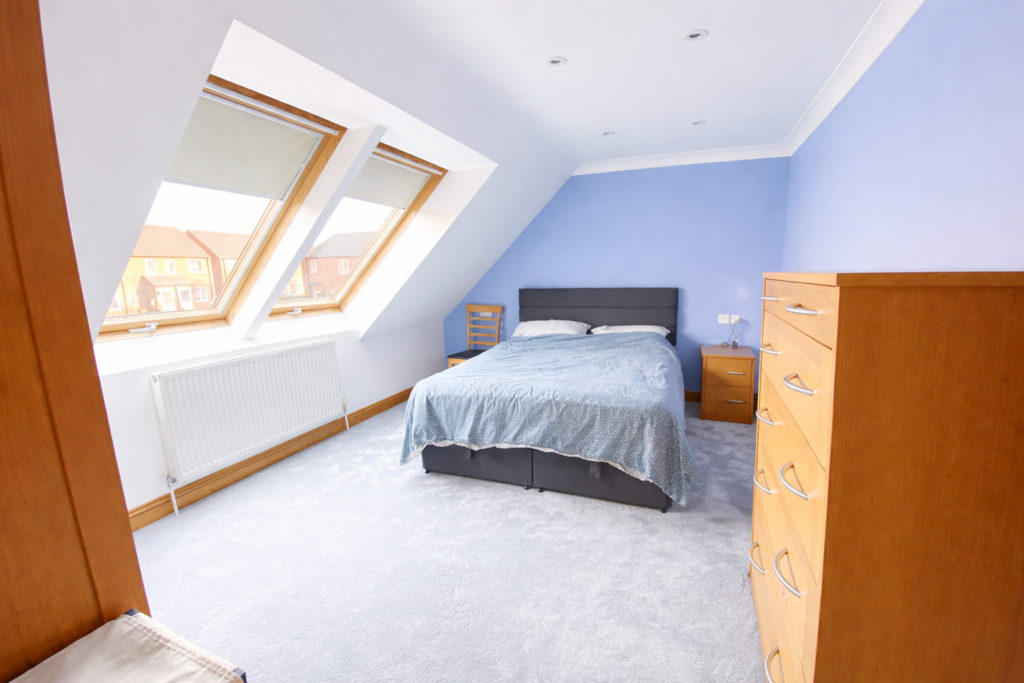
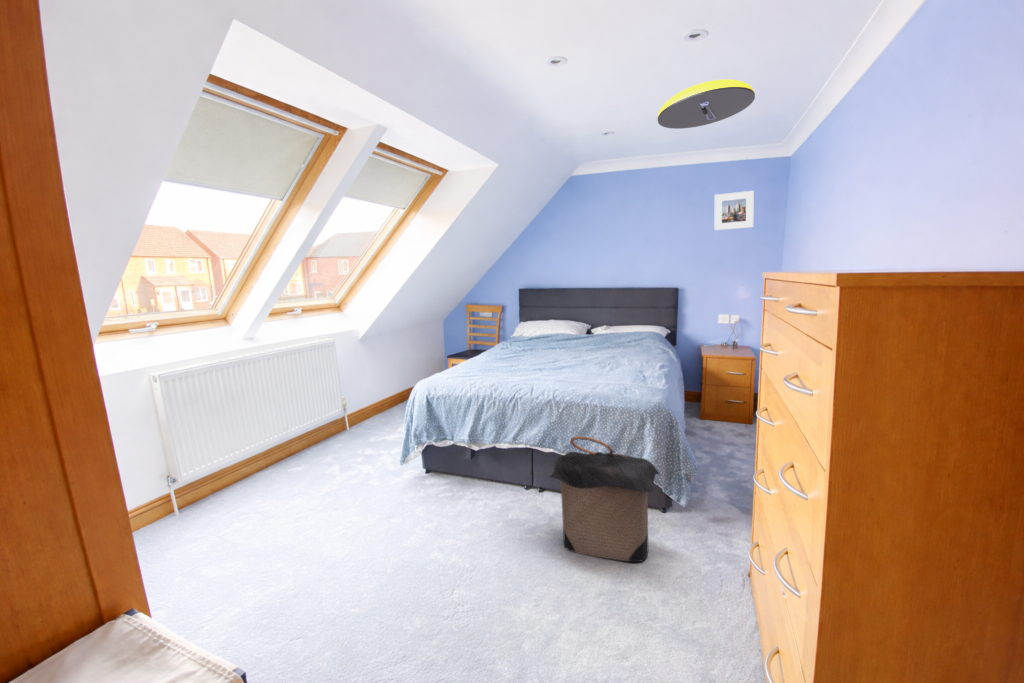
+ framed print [714,190,755,231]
+ ceiling light [657,78,756,130]
+ laundry hamper [549,435,661,563]
